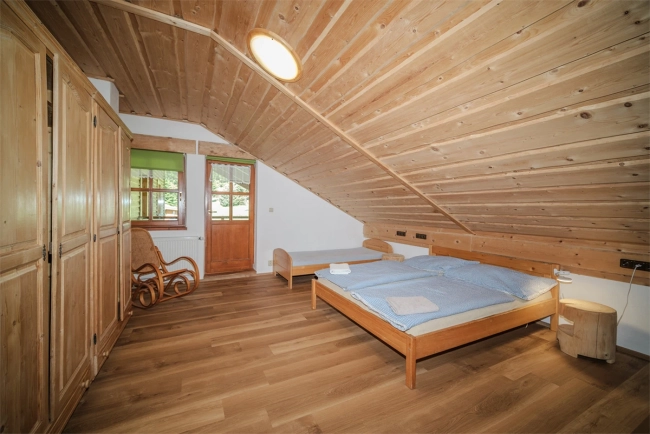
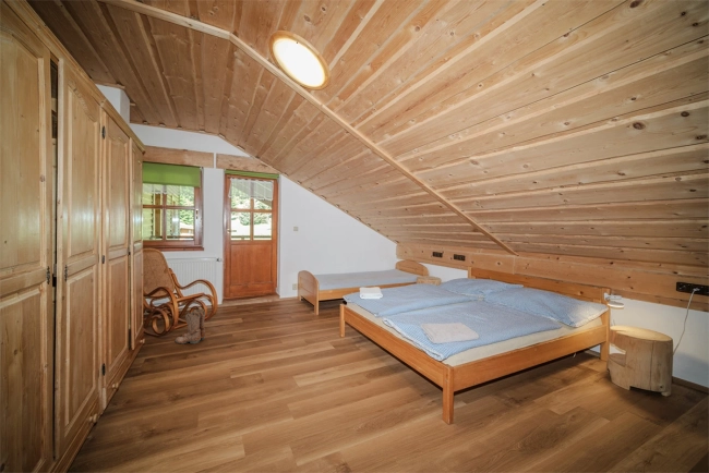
+ boots [175,307,206,344]
